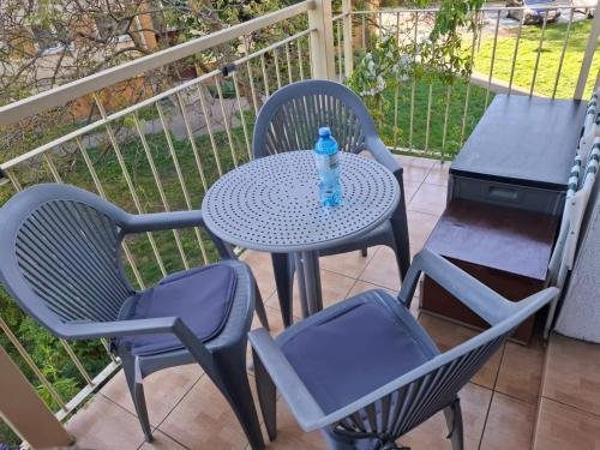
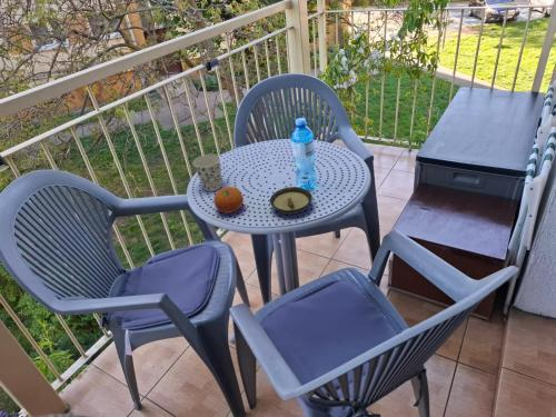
+ saucer [269,186,314,215]
+ fruit [212,186,245,215]
+ cup [191,153,224,192]
